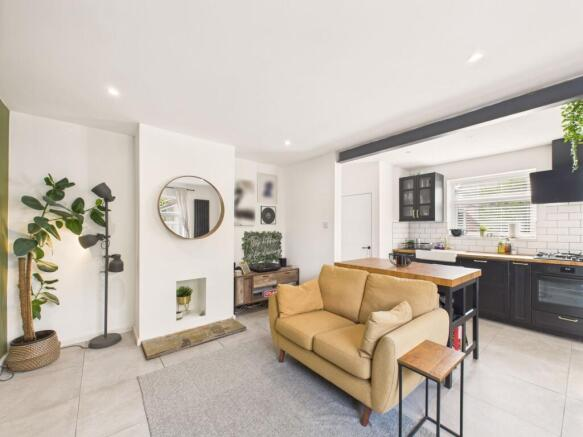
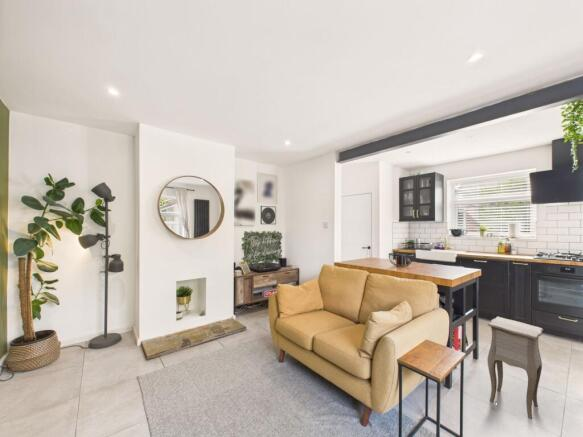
+ side table [487,316,544,420]
